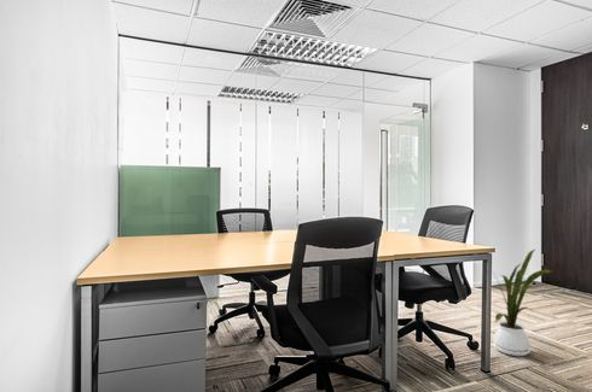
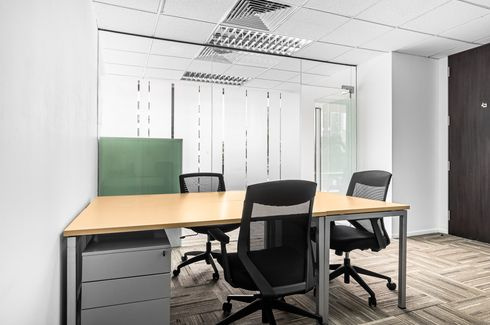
- house plant [492,248,553,357]
